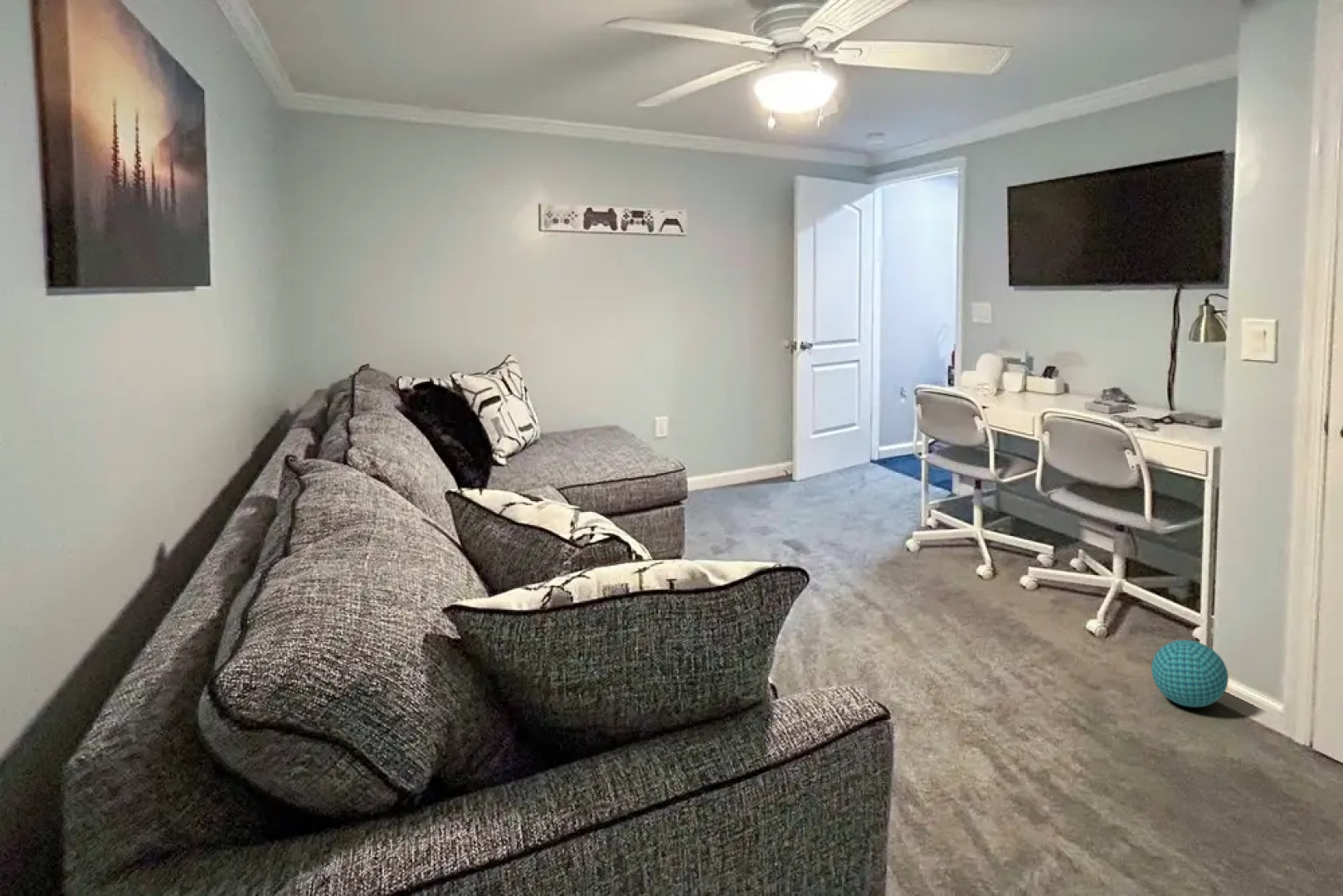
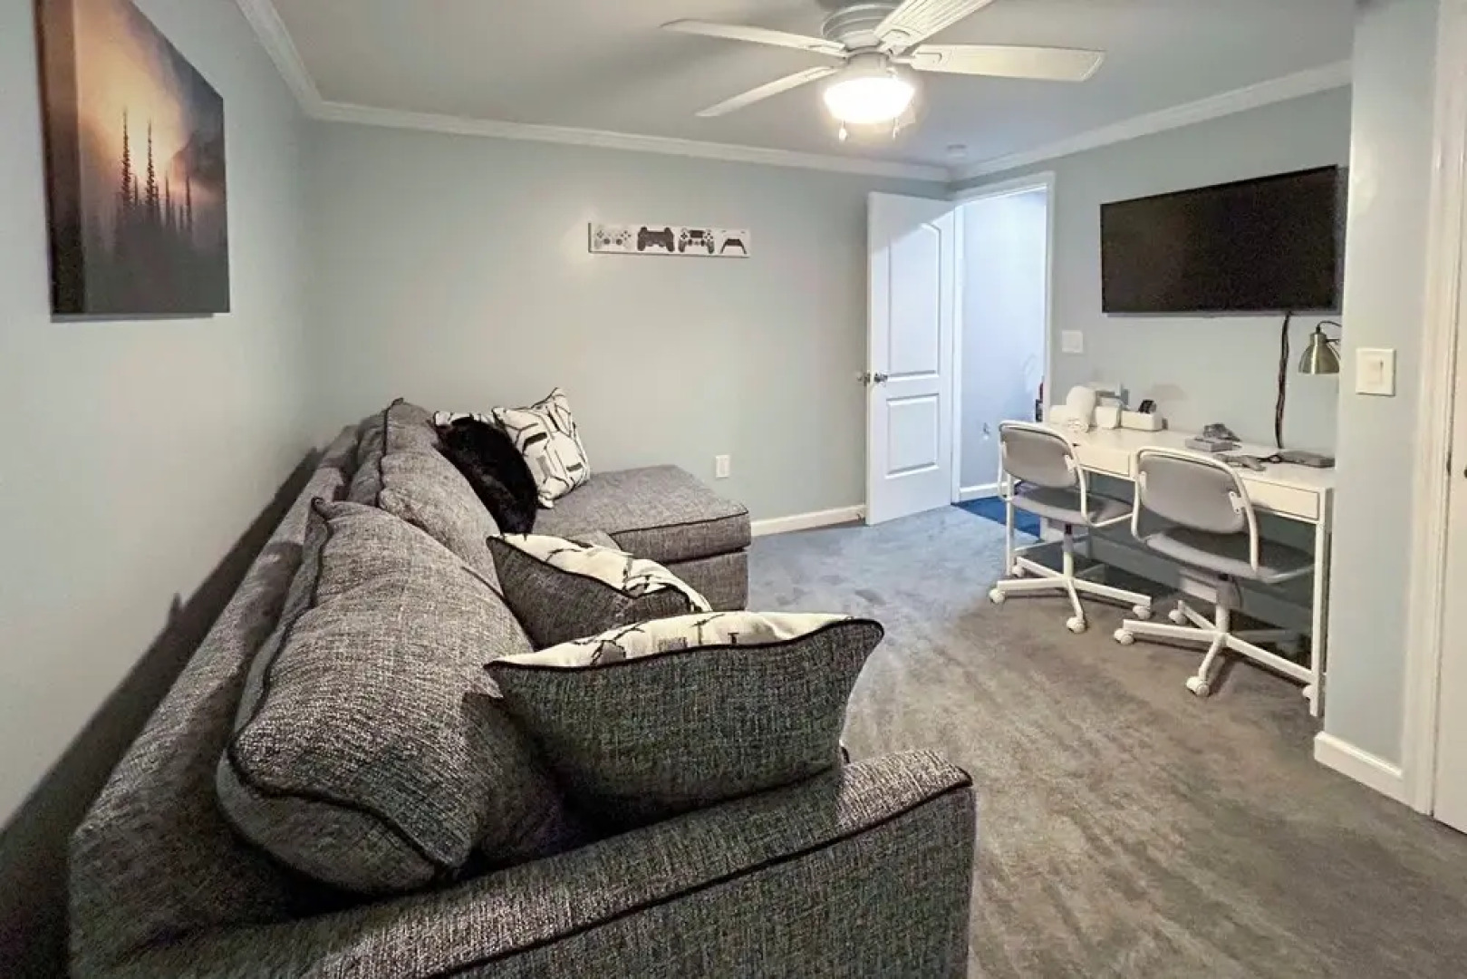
- decorative ball [1151,639,1229,709]
